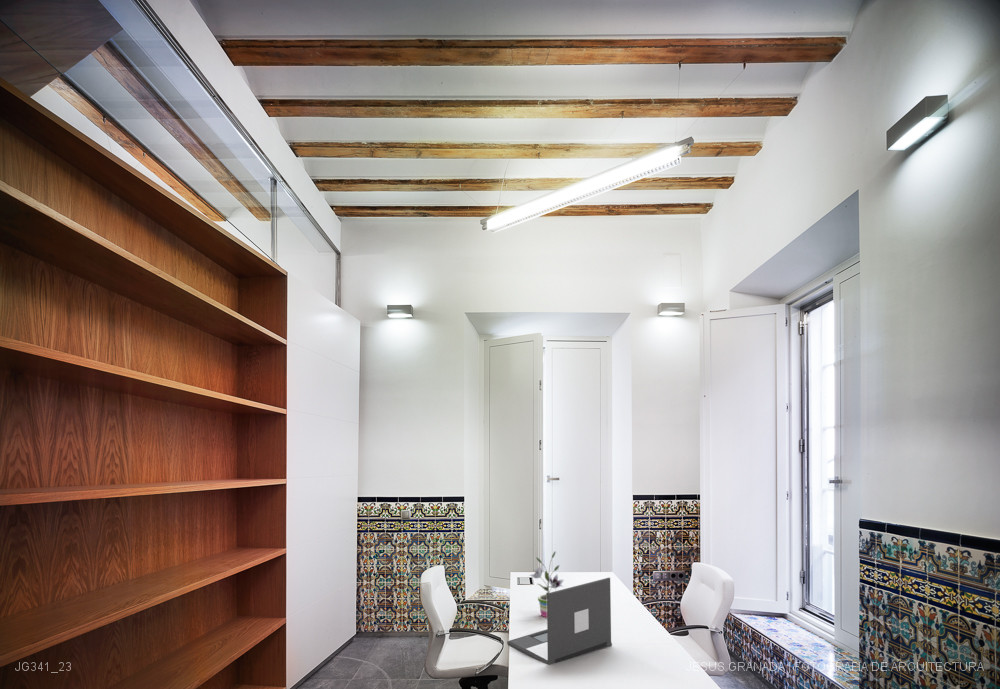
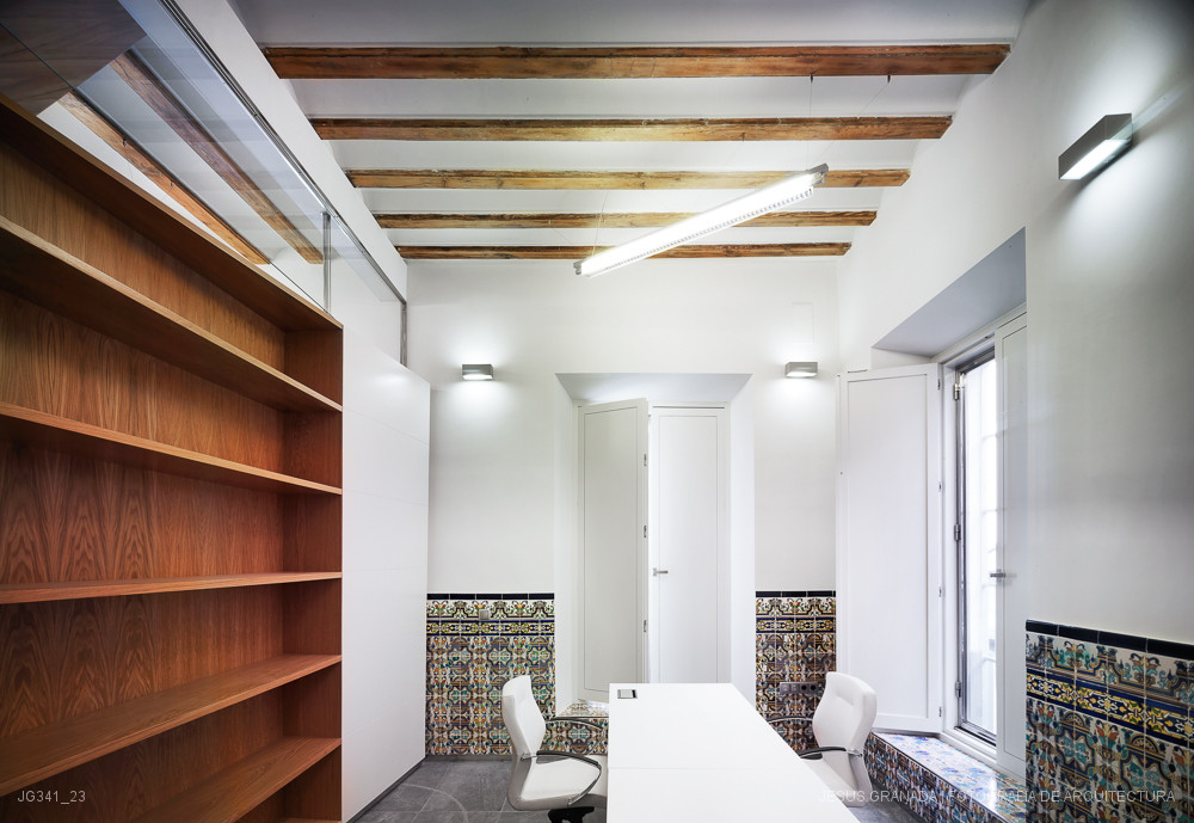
- potted plant [528,551,565,618]
- laptop [506,577,613,666]
